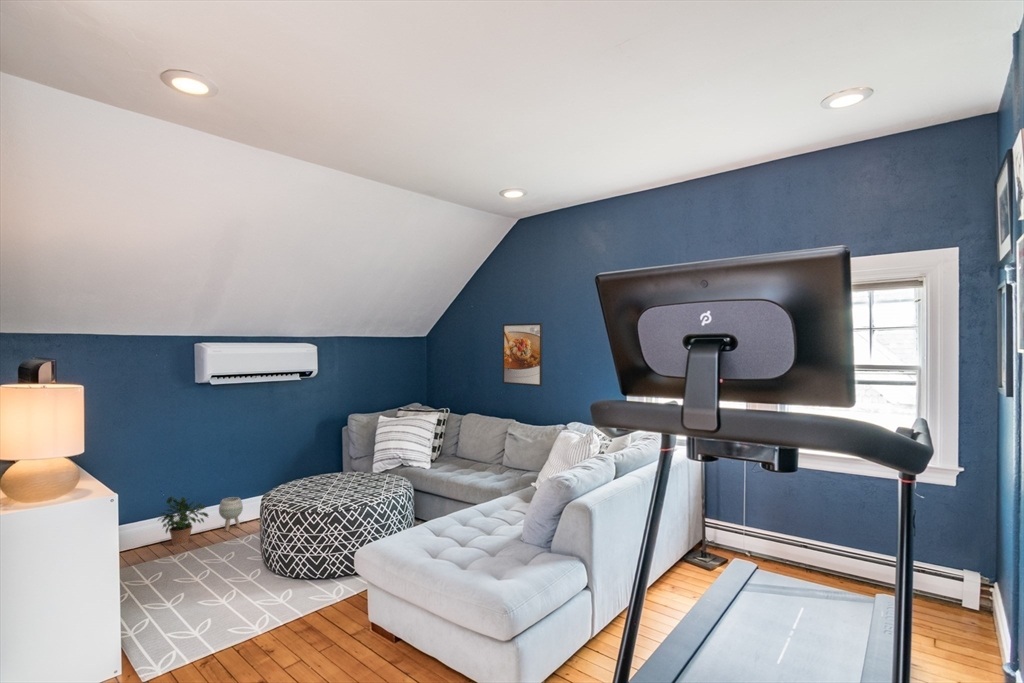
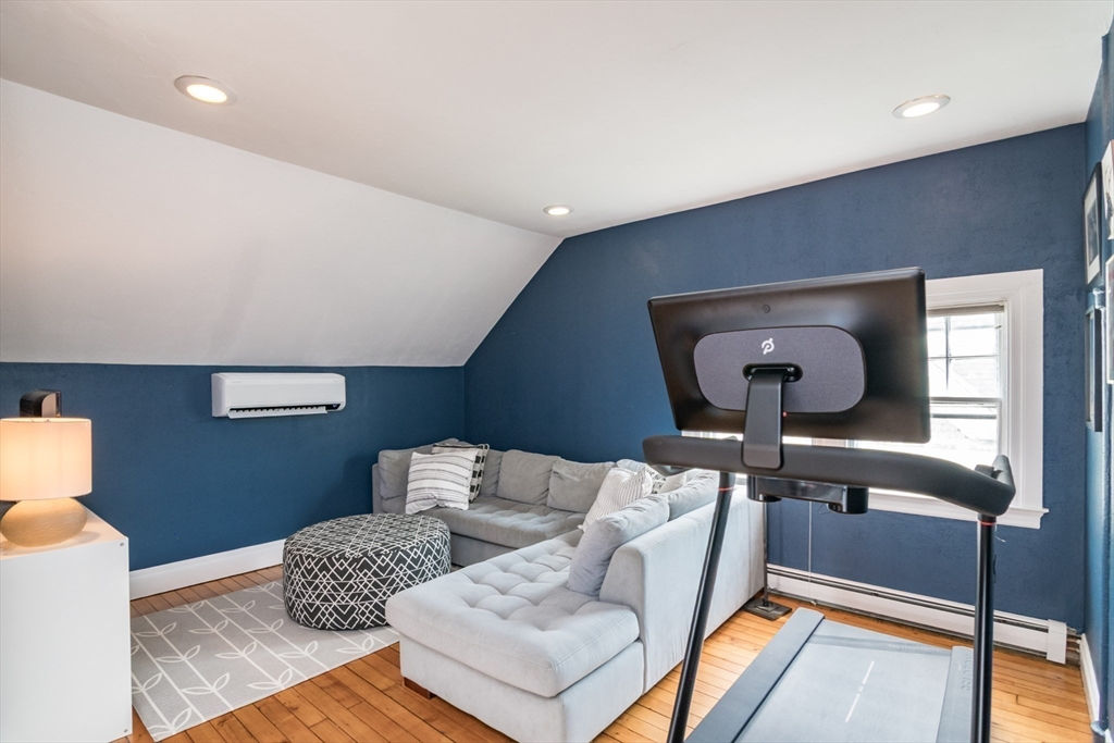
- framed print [502,322,544,387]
- potted plant [156,495,210,547]
- planter [218,496,244,533]
